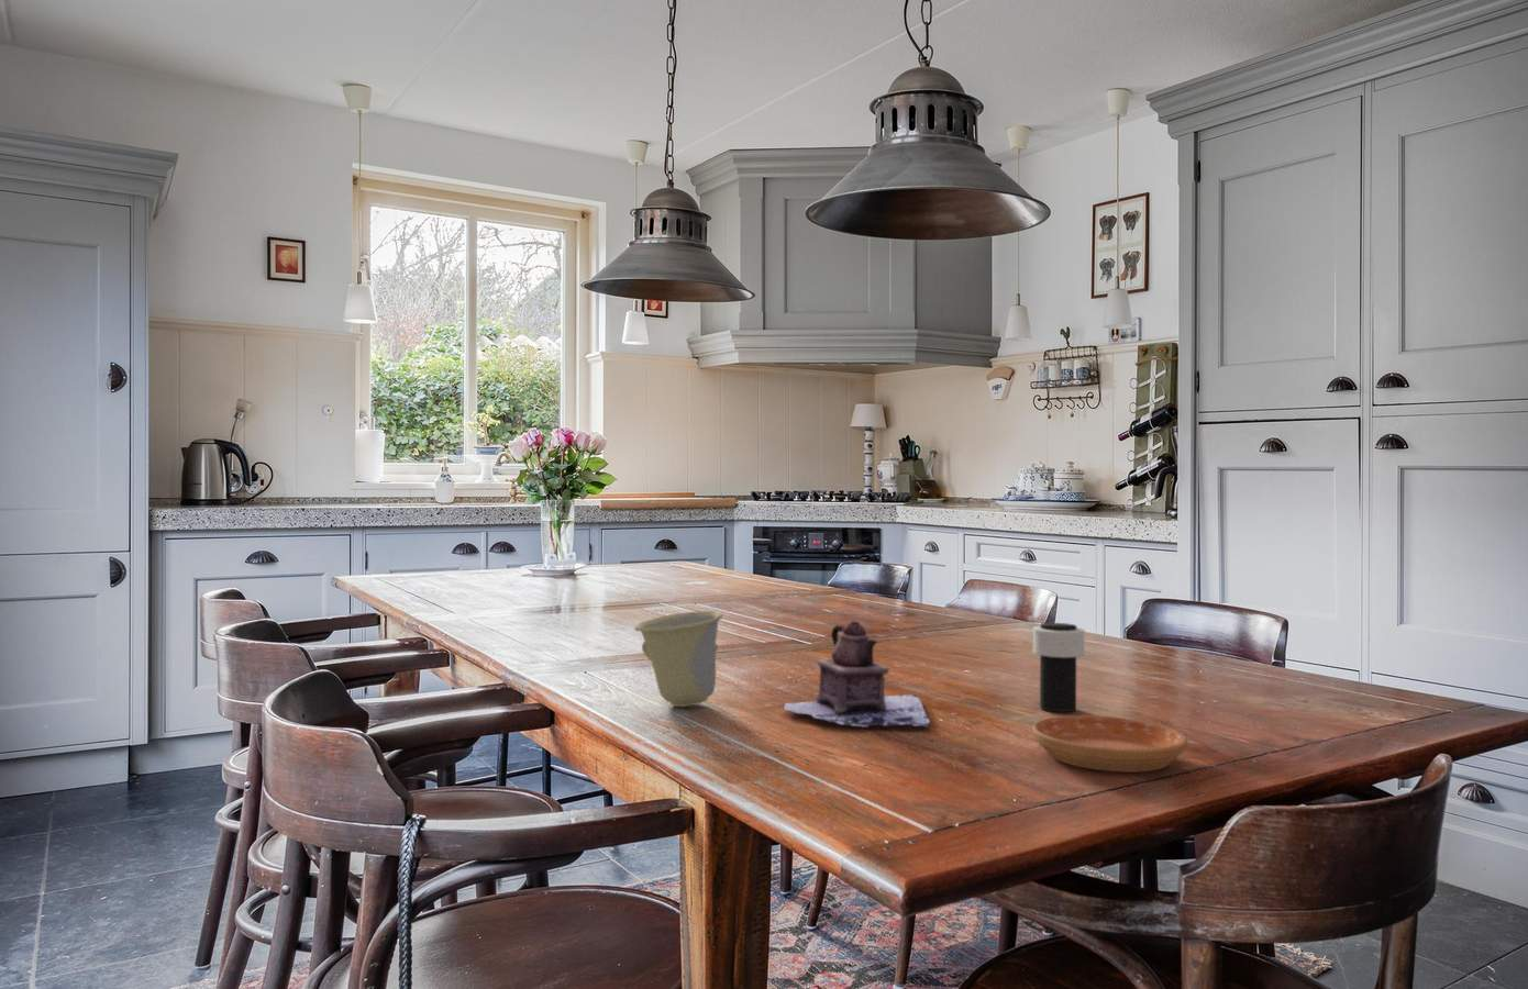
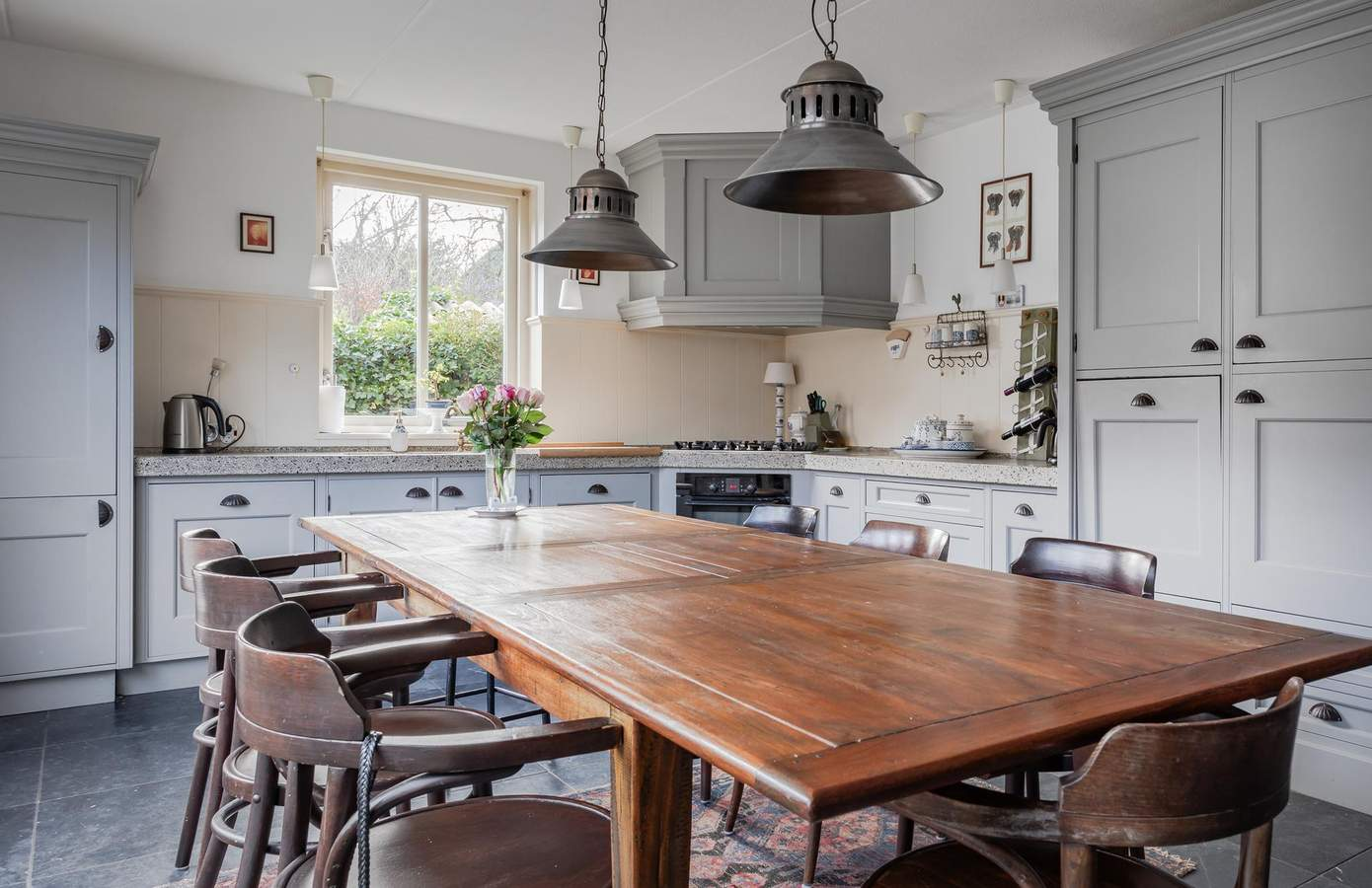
- cup [634,610,723,707]
- cup [1031,621,1086,713]
- saucer [1031,714,1188,774]
- teapot [784,615,931,728]
